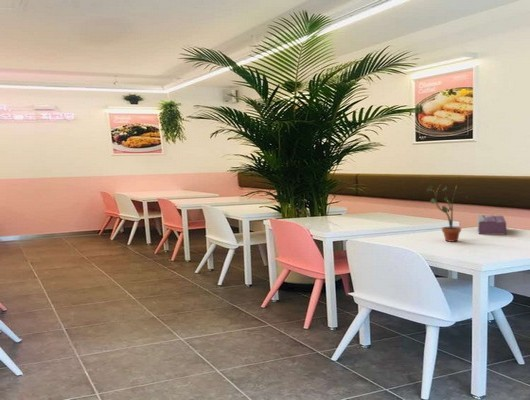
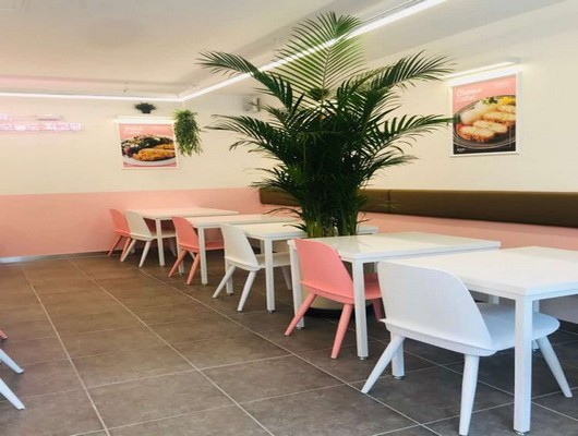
- tissue box [477,214,507,236]
- potted plant [426,183,469,243]
